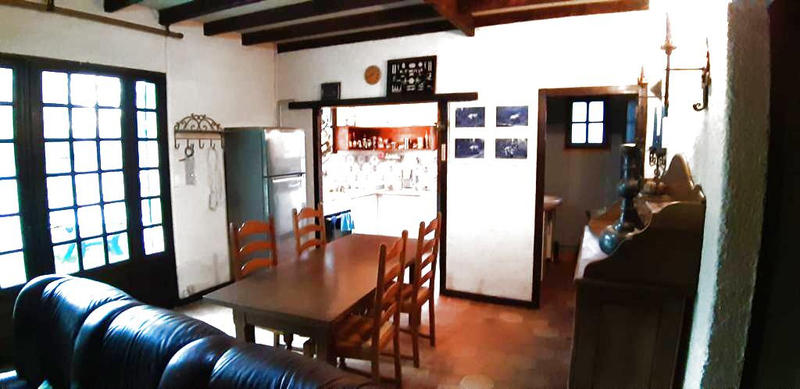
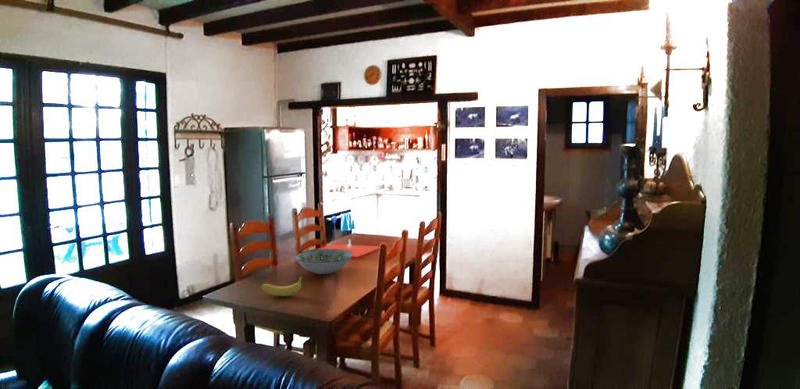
+ fruit [261,275,304,297]
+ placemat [315,239,381,258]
+ decorative bowl [294,249,353,275]
